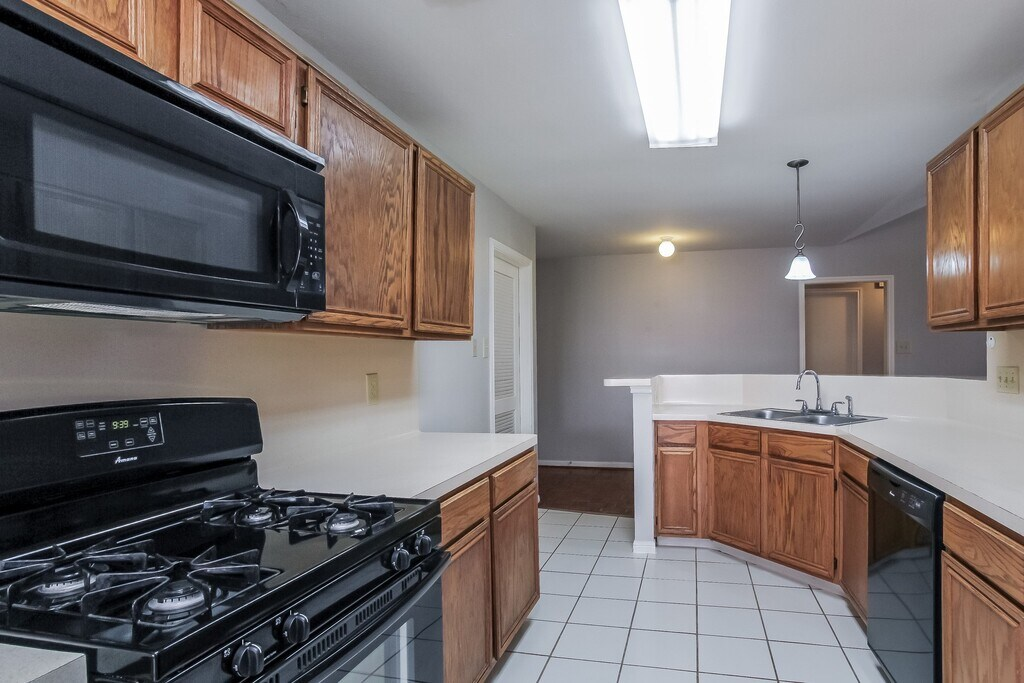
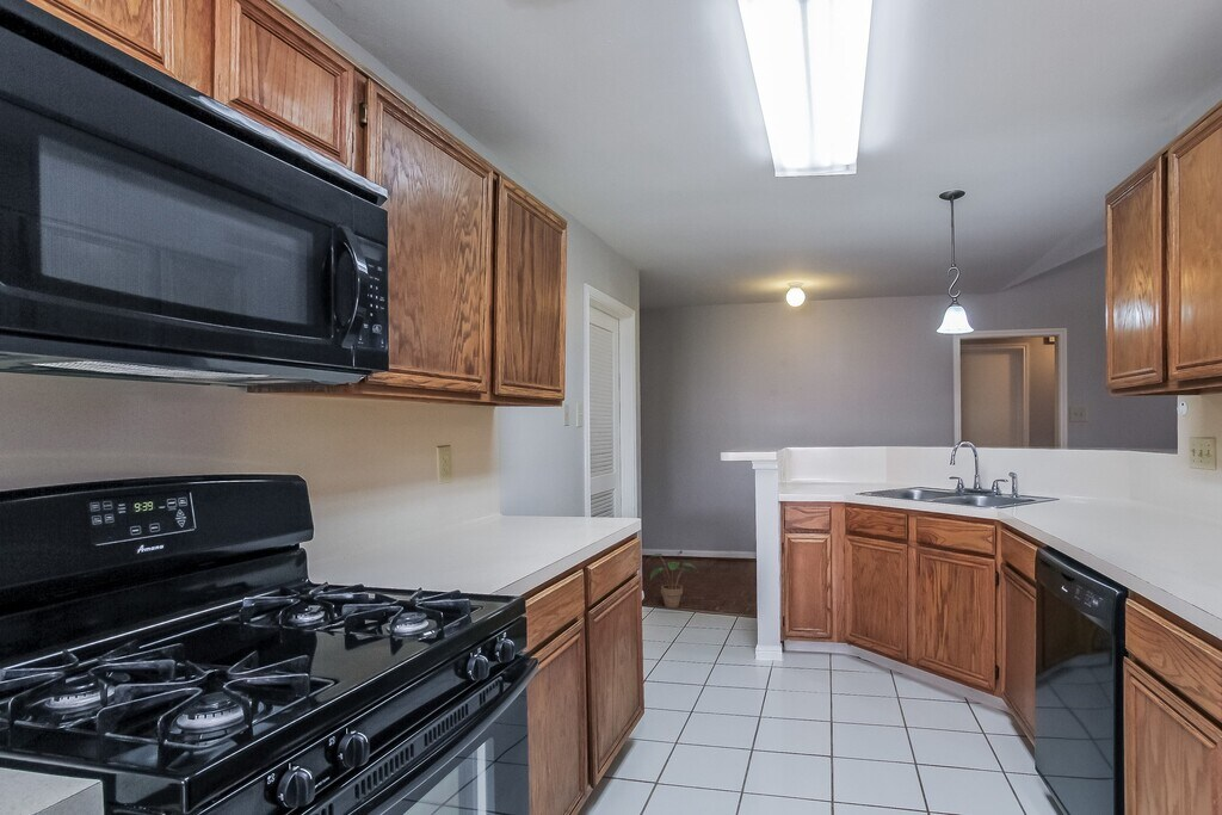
+ potted plant [646,552,699,609]
